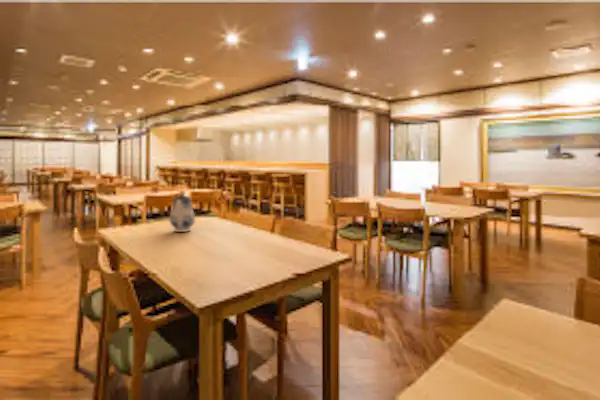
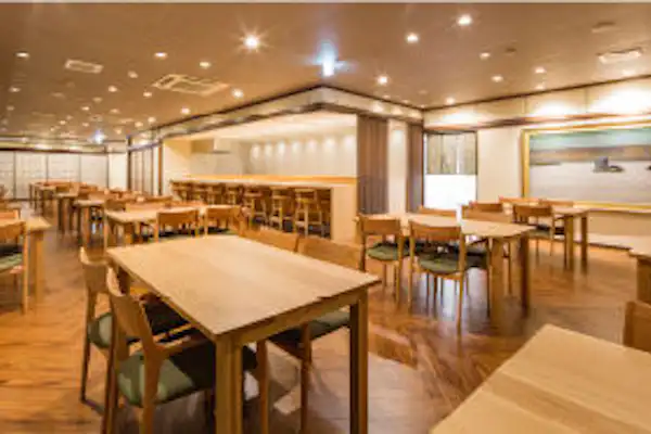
- teapot [168,190,196,233]
